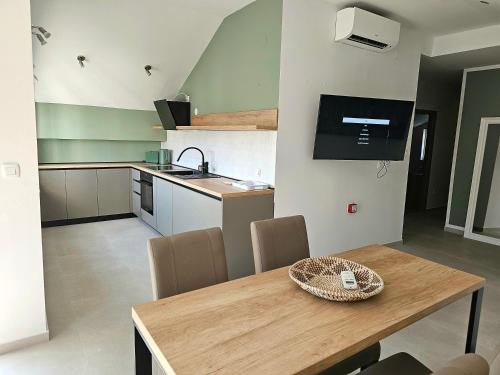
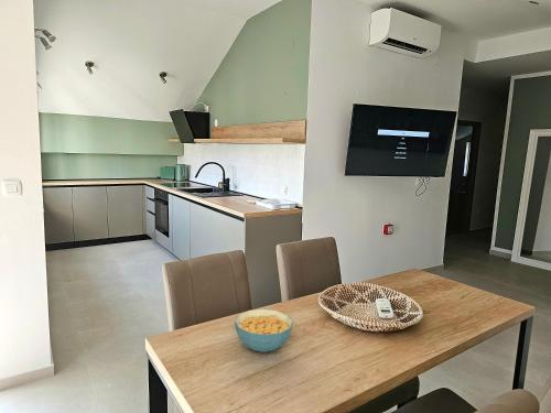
+ cereal bowl [234,308,294,354]
